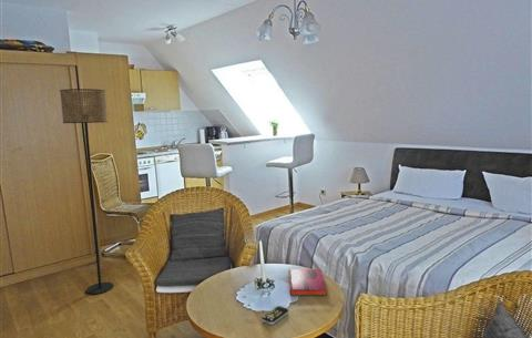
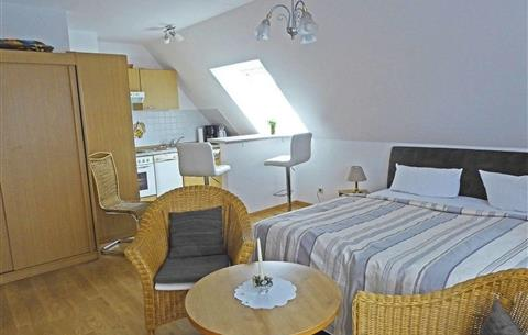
- remote control [260,305,289,326]
- floor lamp [59,88,115,295]
- hardback book [288,268,327,297]
